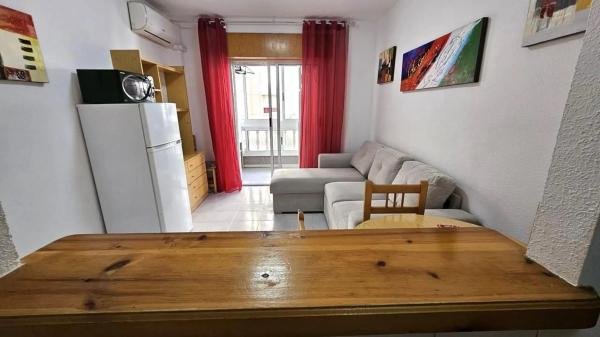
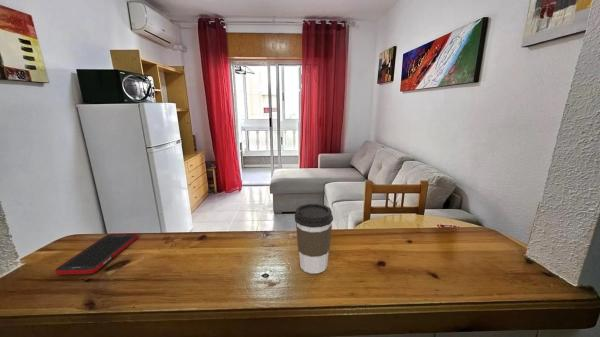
+ cell phone [54,232,139,276]
+ coffee cup [294,203,334,275]
